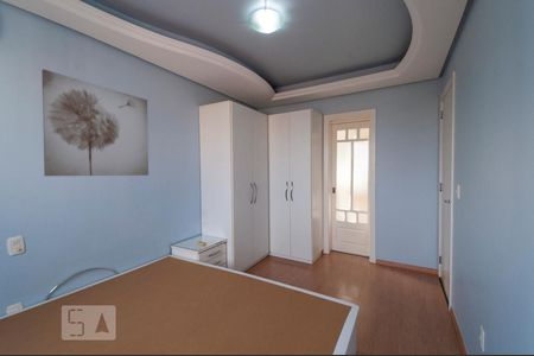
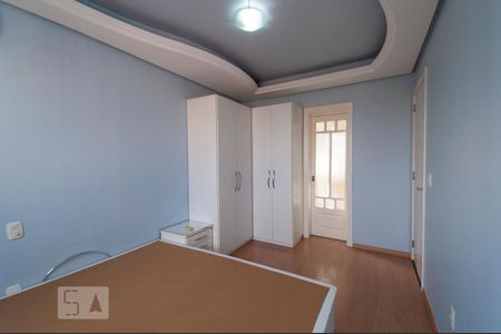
- wall art [40,68,150,177]
